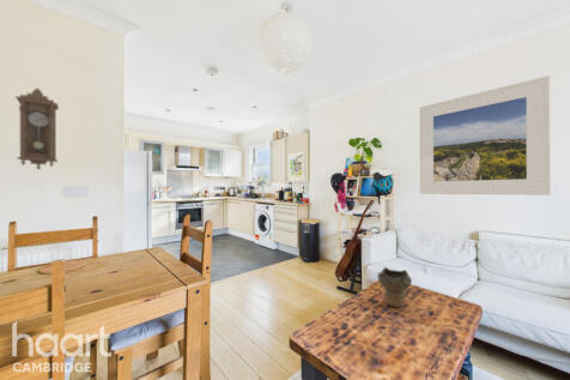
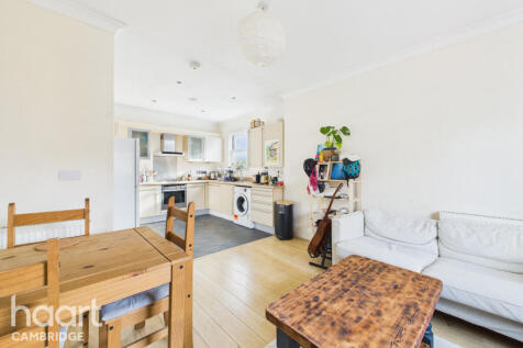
- pendulum clock [14,86,60,171]
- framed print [418,74,552,197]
- decorative bowl [376,266,413,308]
